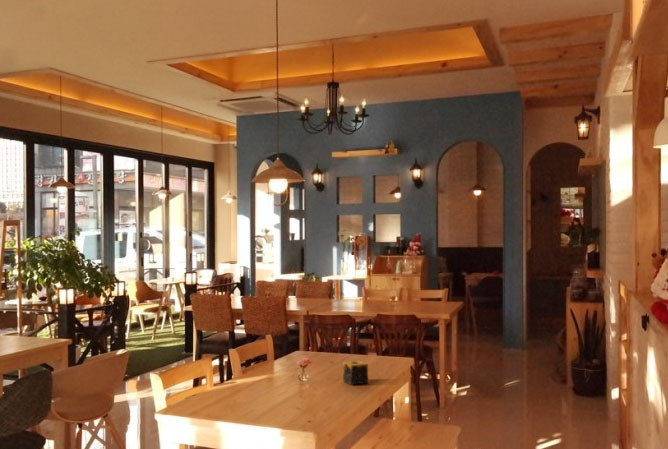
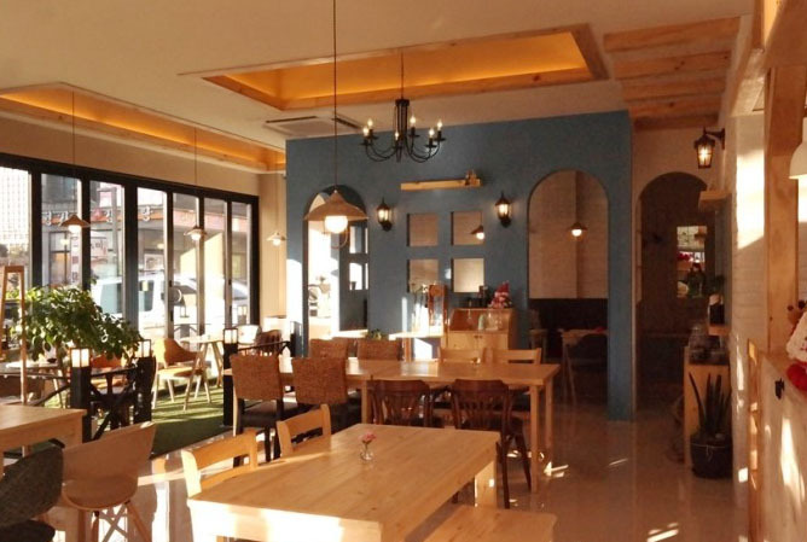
- candle [342,360,369,386]
